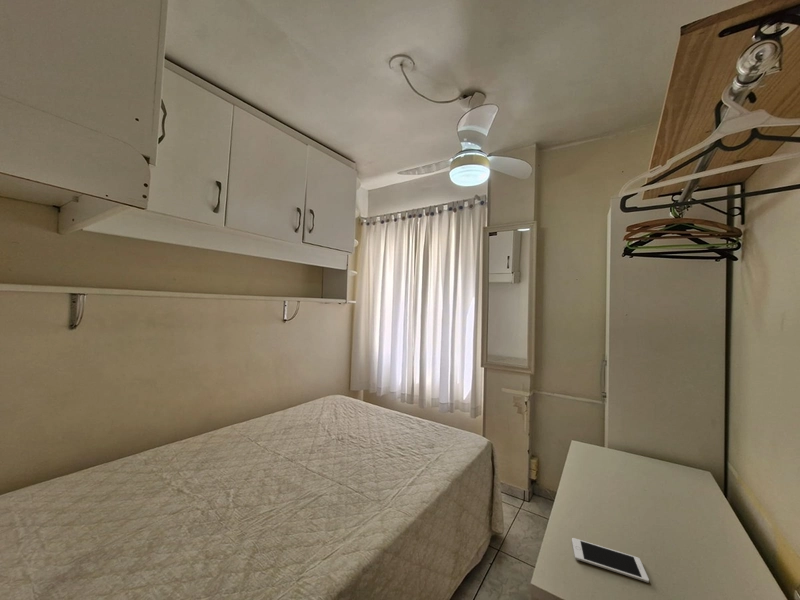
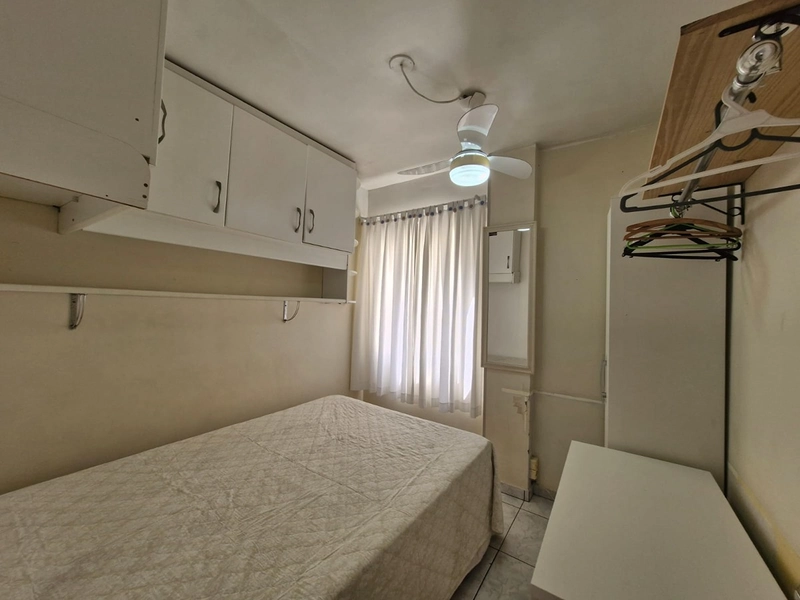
- cell phone [571,537,650,584]
